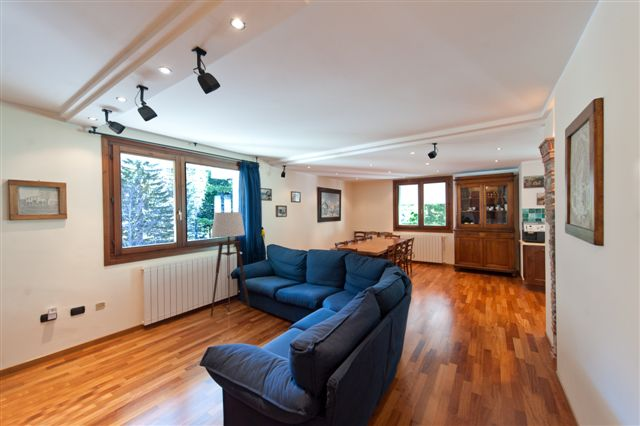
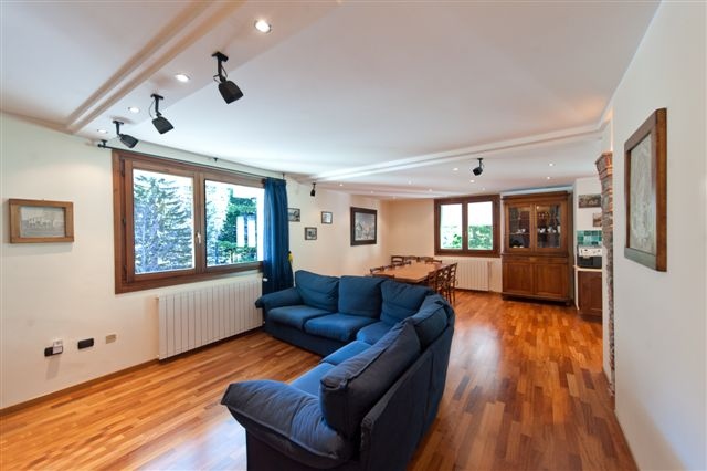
- floor lamp [210,211,251,317]
